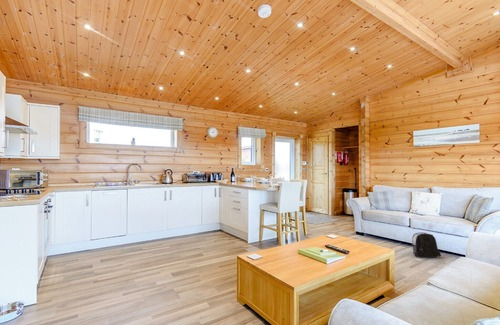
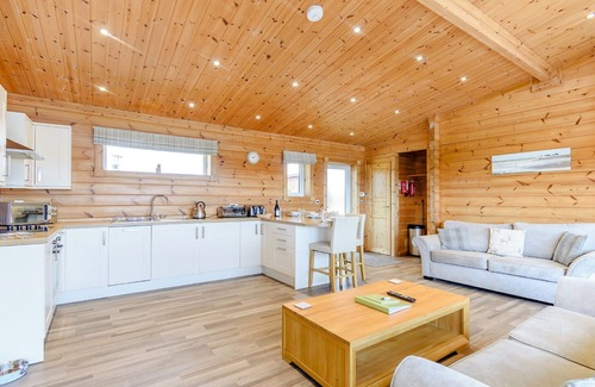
- backpack [411,231,442,258]
